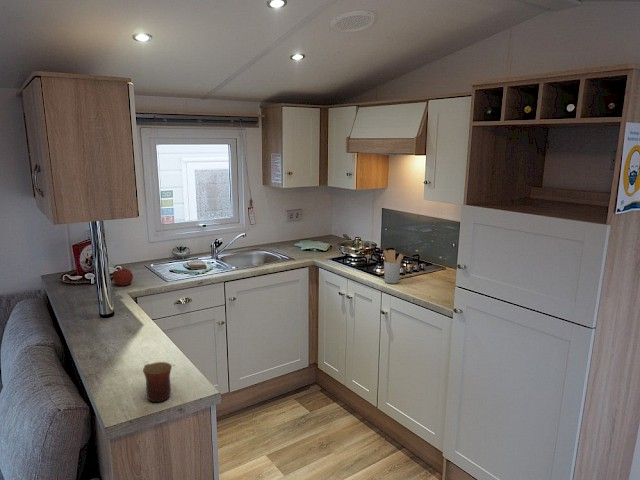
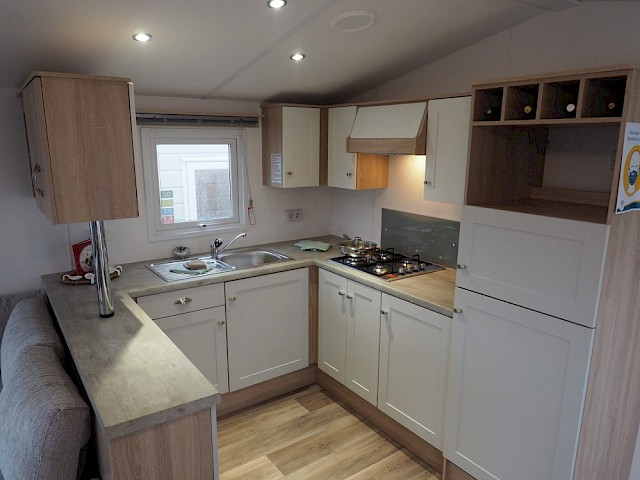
- mug [142,361,173,403]
- utensil holder [382,249,405,284]
- fruit [112,267,134,287]
